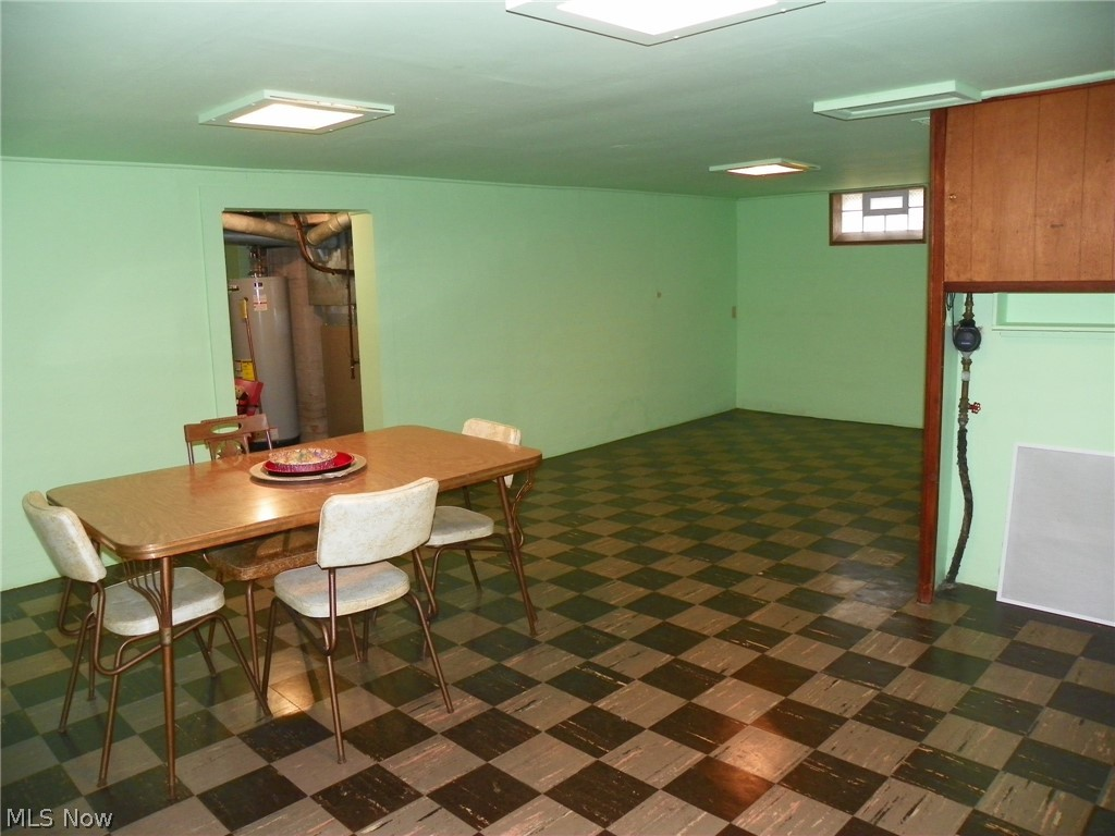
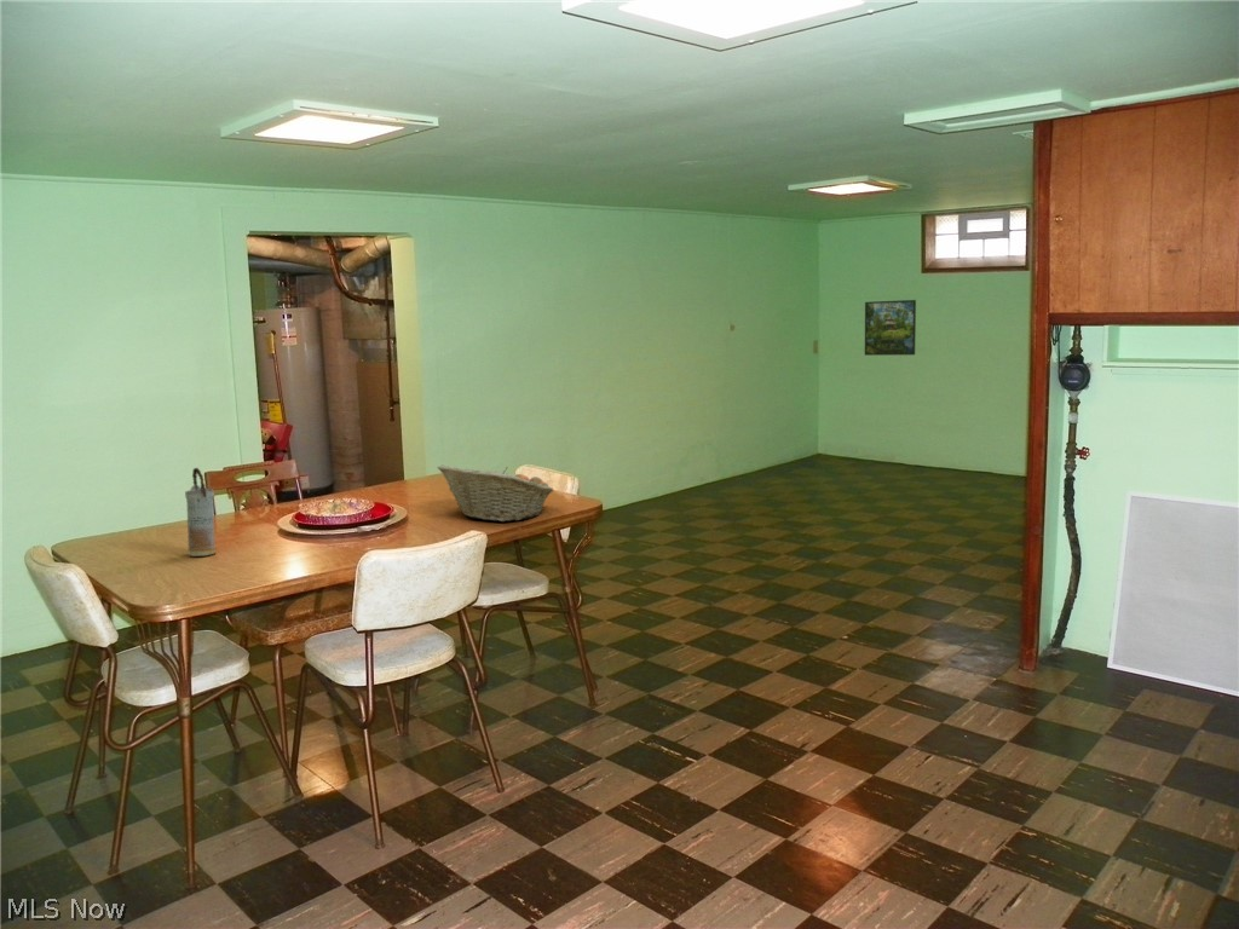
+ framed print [864,299,917,357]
+ vase [184,467,217,558]
+ fruit basket [437,464,554,523]
